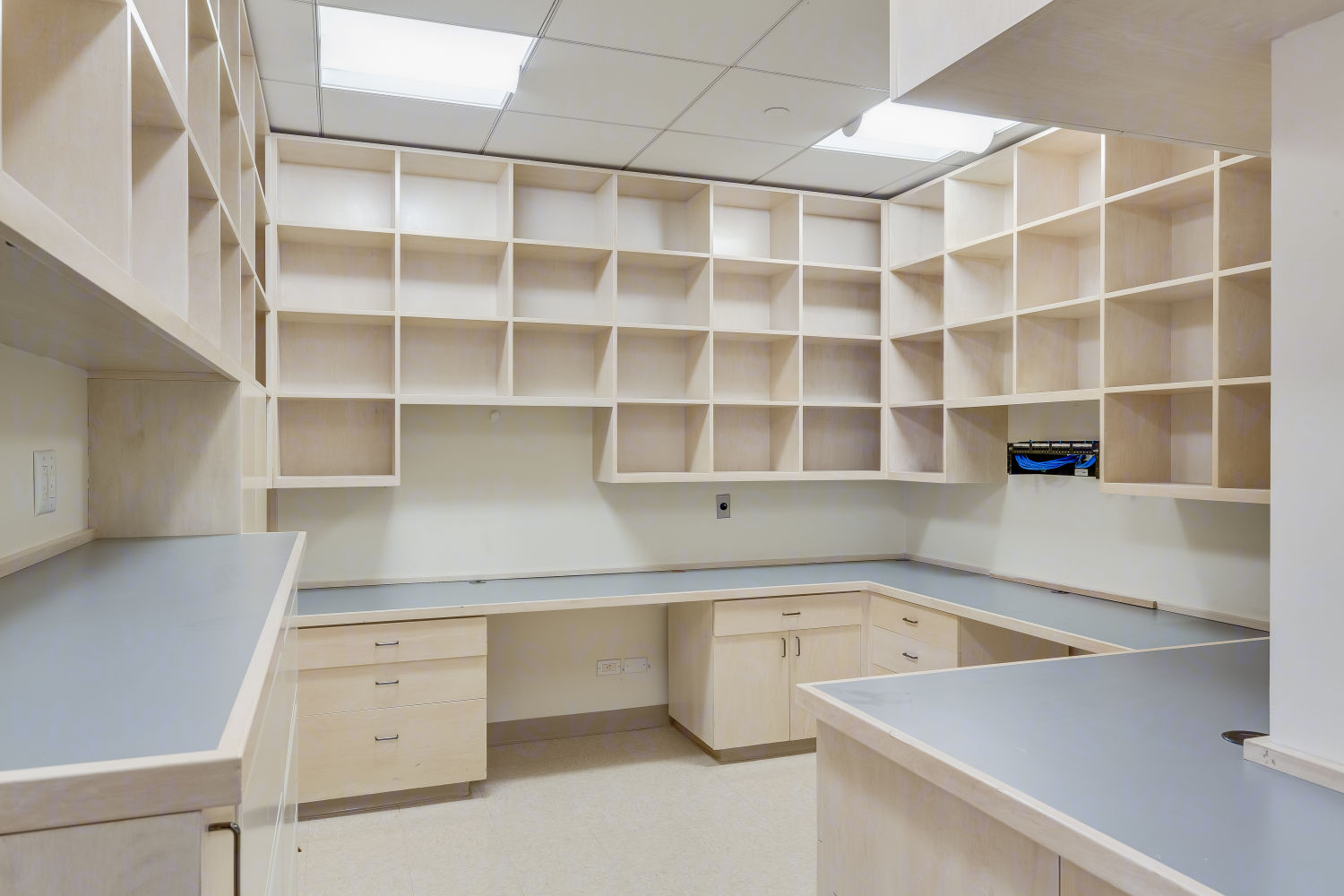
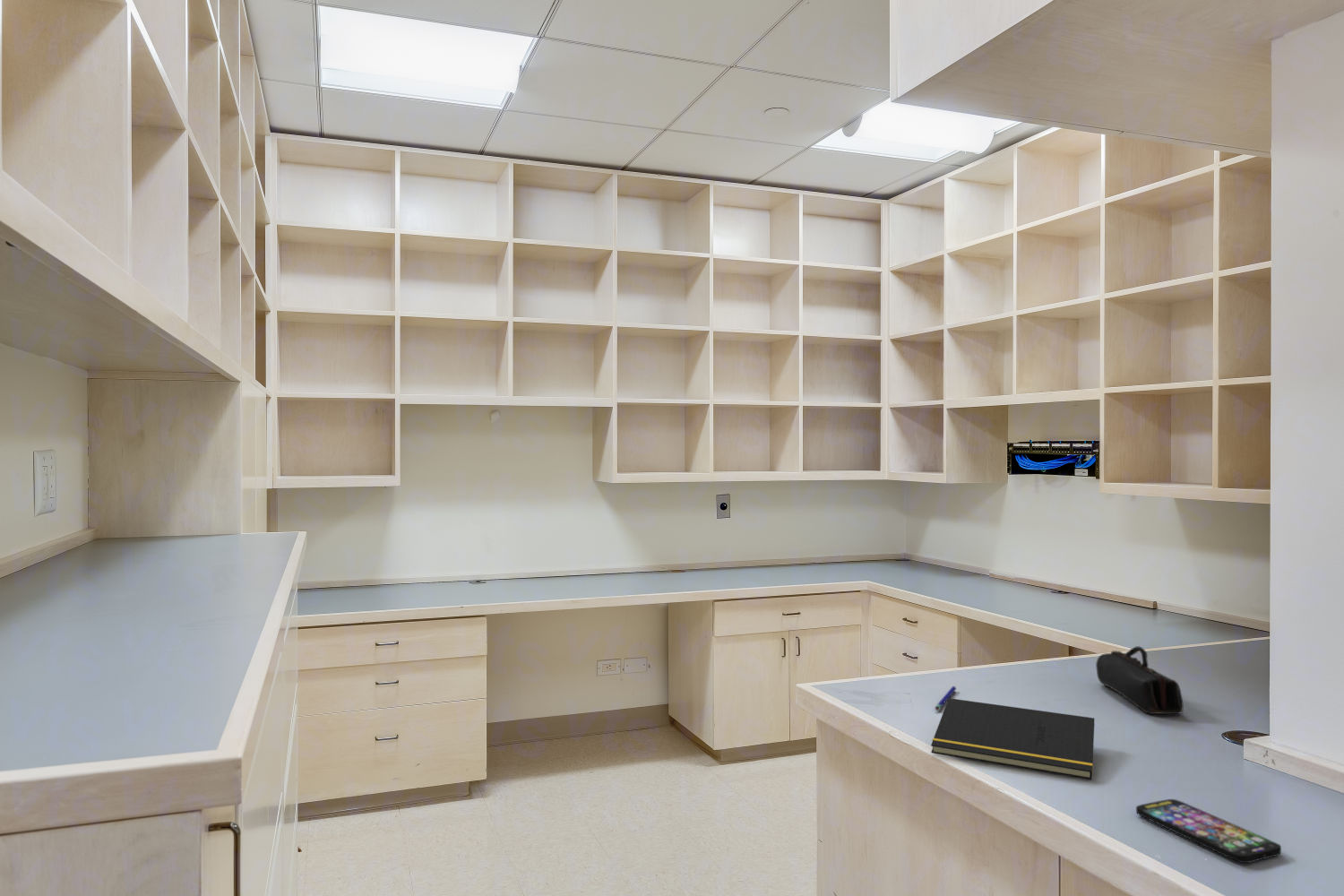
+ pen [935,685,957,711]
+ notepad [930,697,1095,780]
+ smartphone [1135,798,1282,864]
+ pencil case [1095,645,1185,715]
